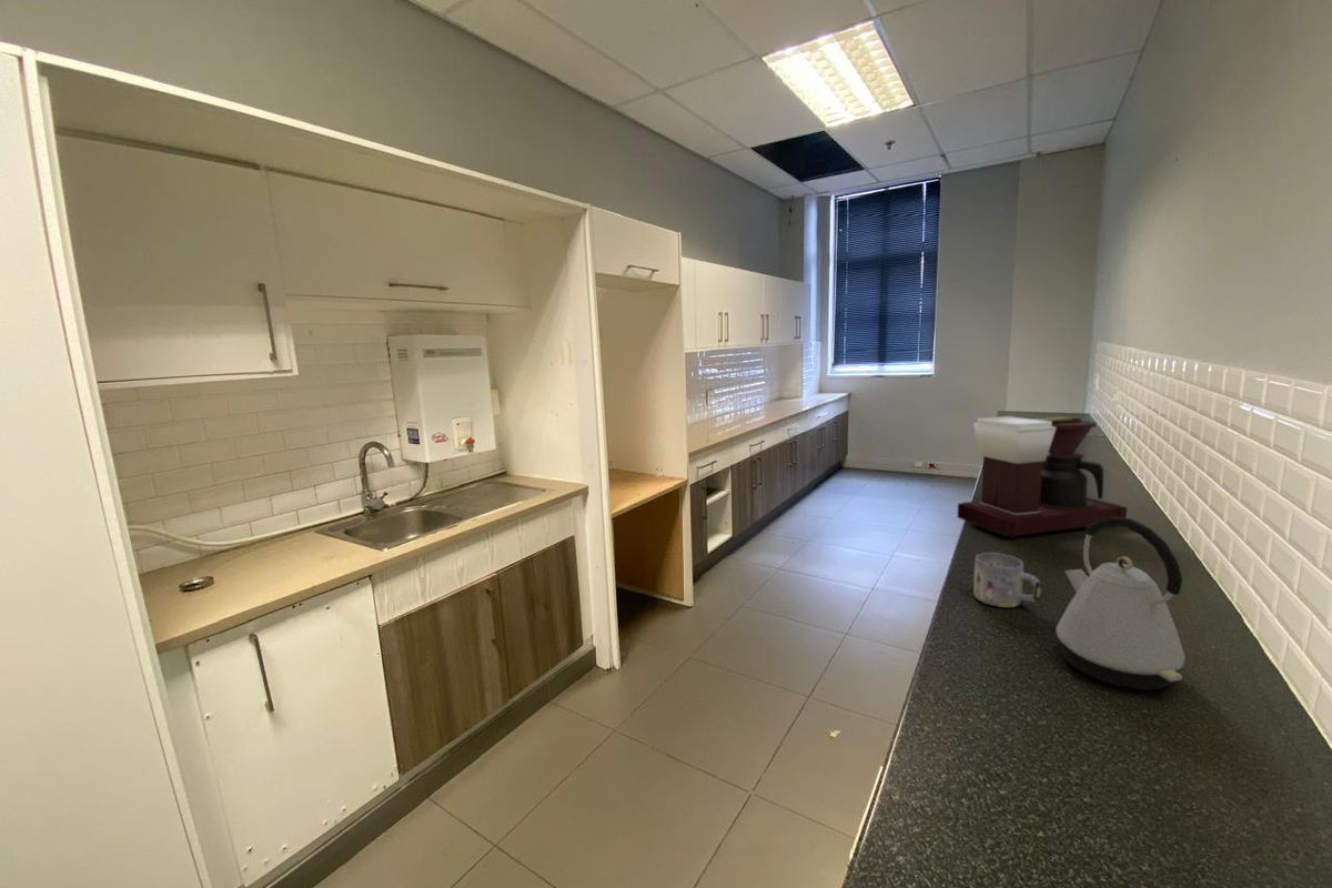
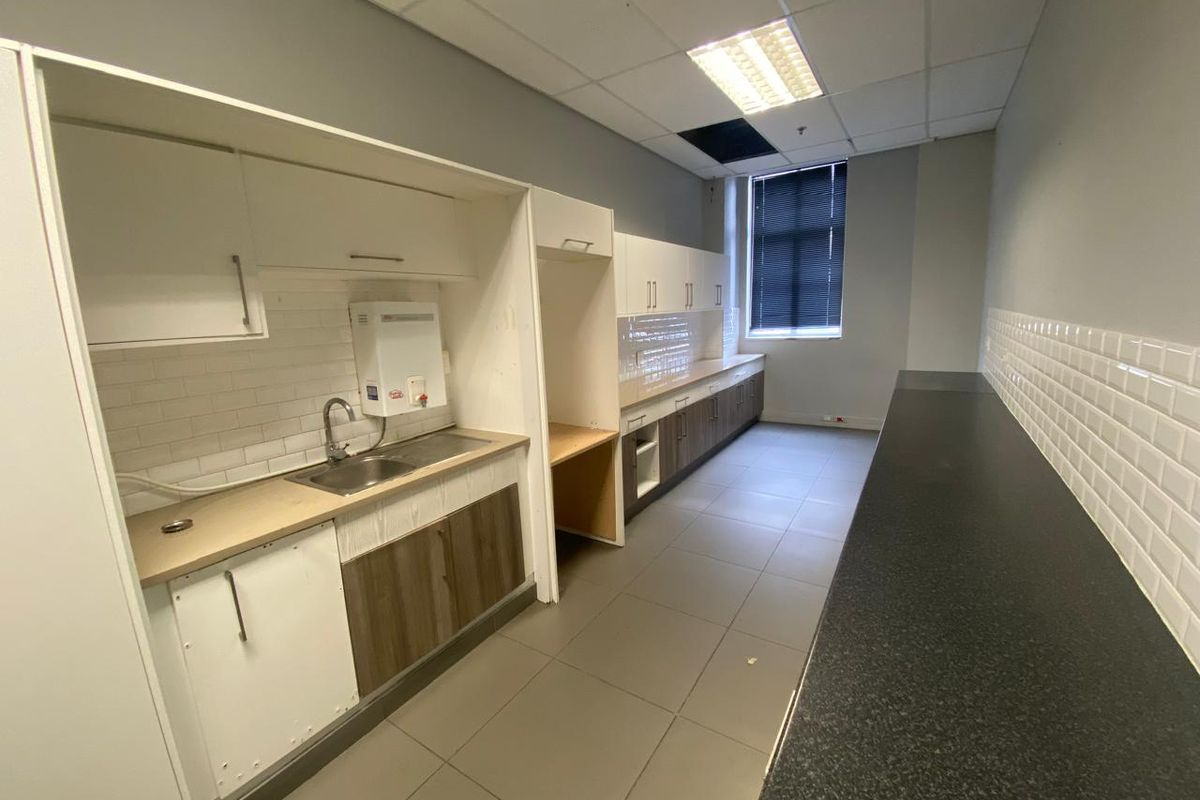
- kettle [1054,517,1185,690]
- coffee maker [956,415,1128,539]
- mug [972,552,1042,608]
